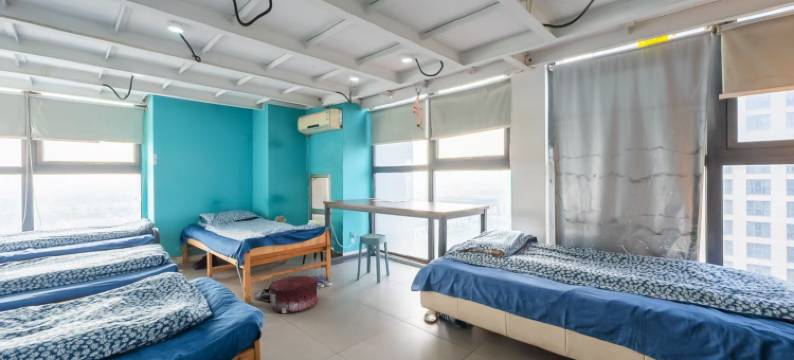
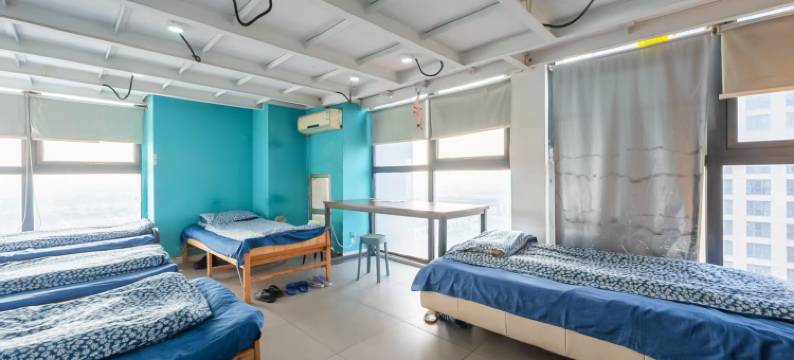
- pouf [268,275,319,314]
